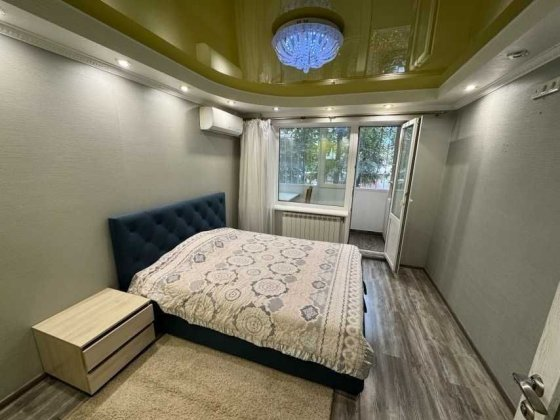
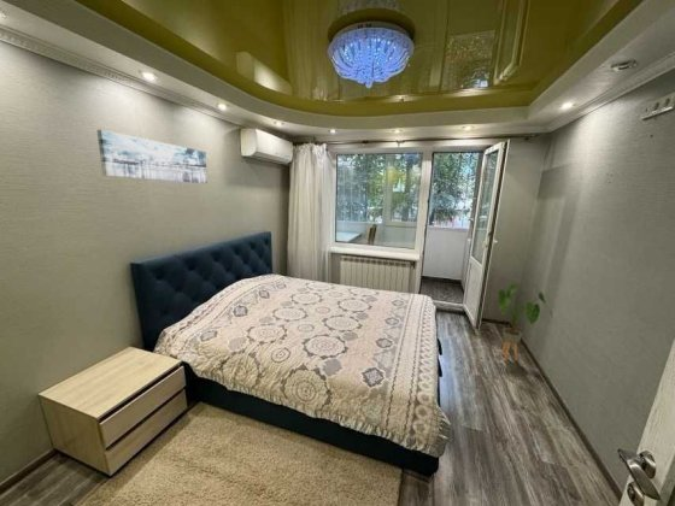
+ wall art [95,129,209,184]
+ house plant [494,282,553,363]
